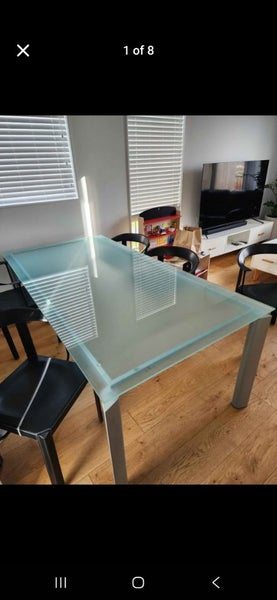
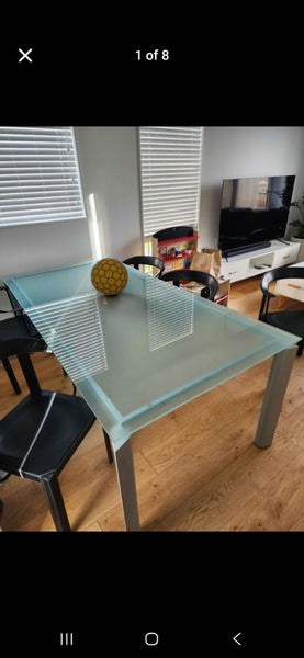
+ decorative ball [90,257,130,297]
